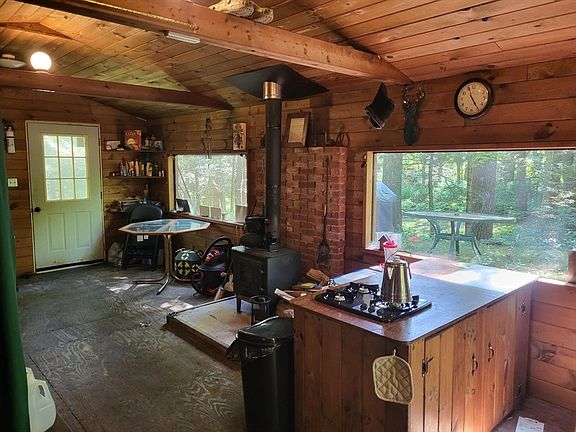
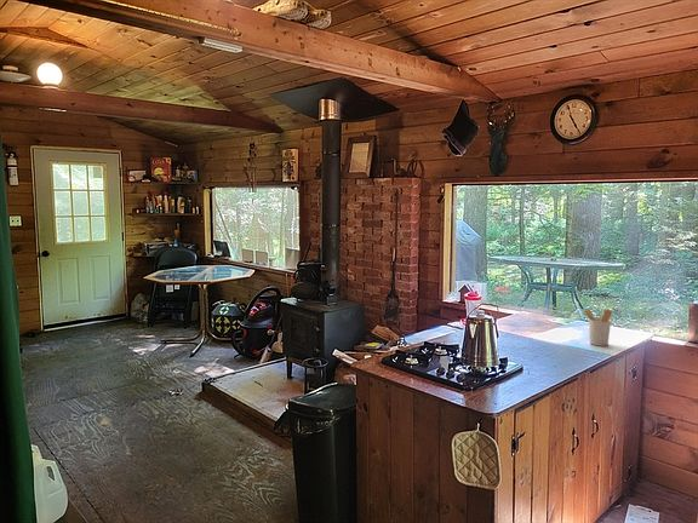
+ utensil holder [582,309,613,347]
